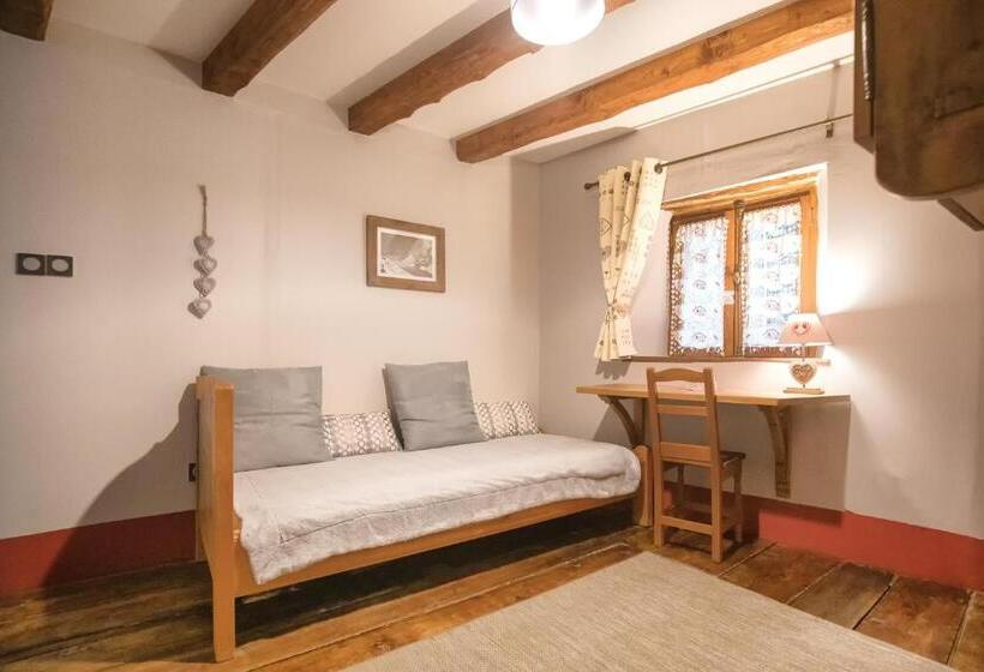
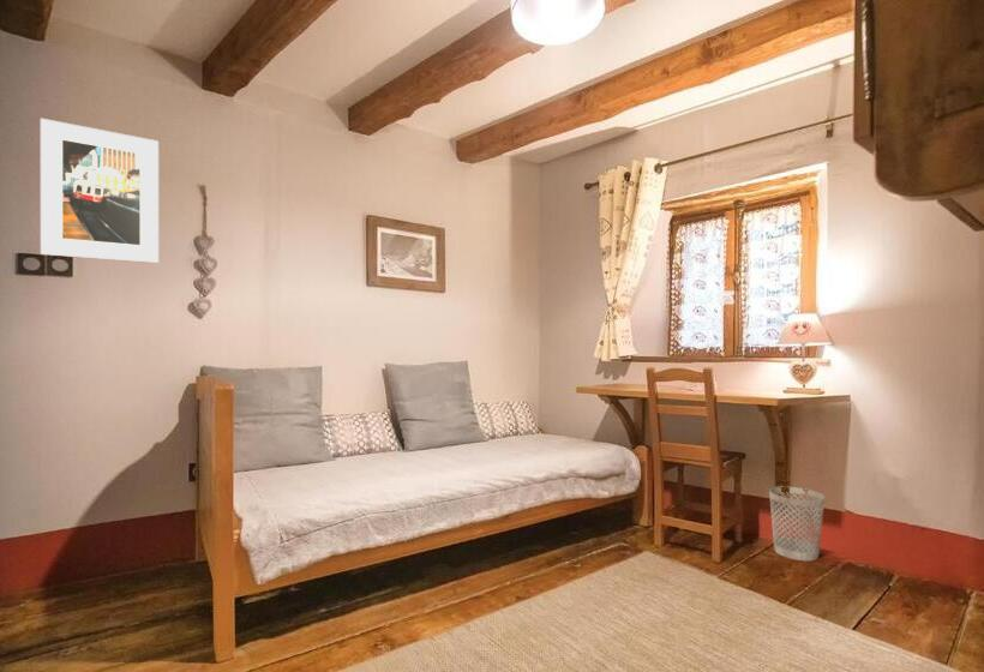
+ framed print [40,118,160,264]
+ wastebasket [768,486,826,562]
